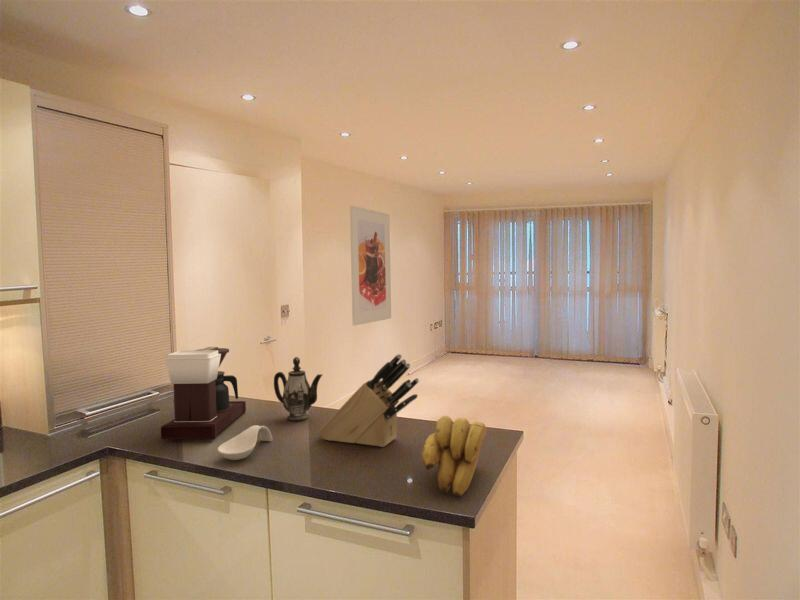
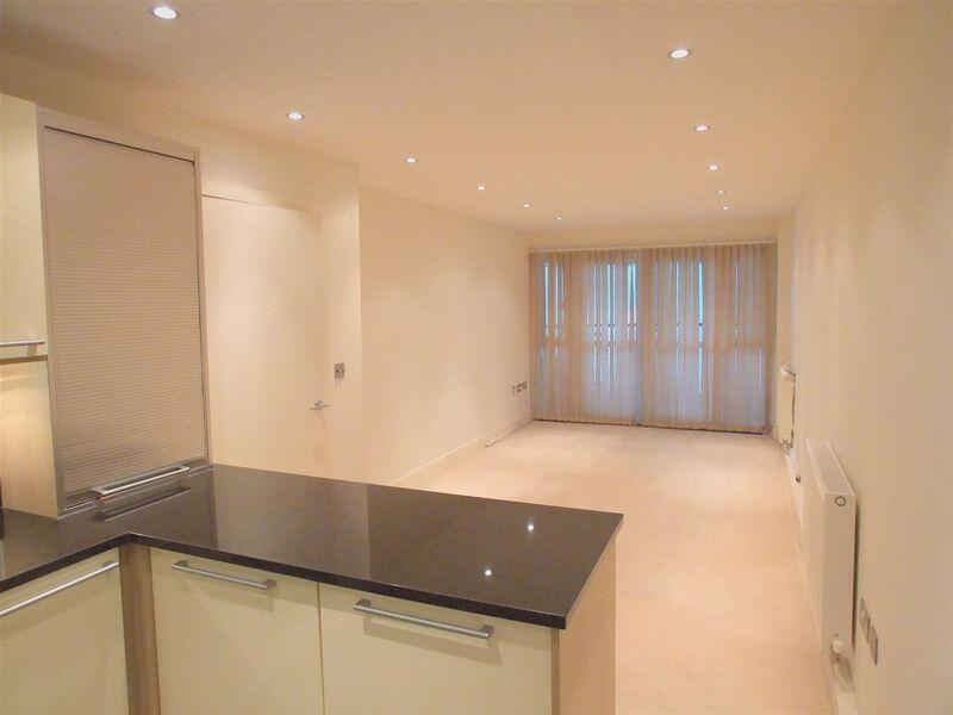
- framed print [349,205,392,327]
- spoon rest [217,424,273,461]
- coffee maker [160,346,247,440]
- knife block [317,353,420,448]
- banana bunch [421,415,487,497]
- teapot [273,356,324,422]
